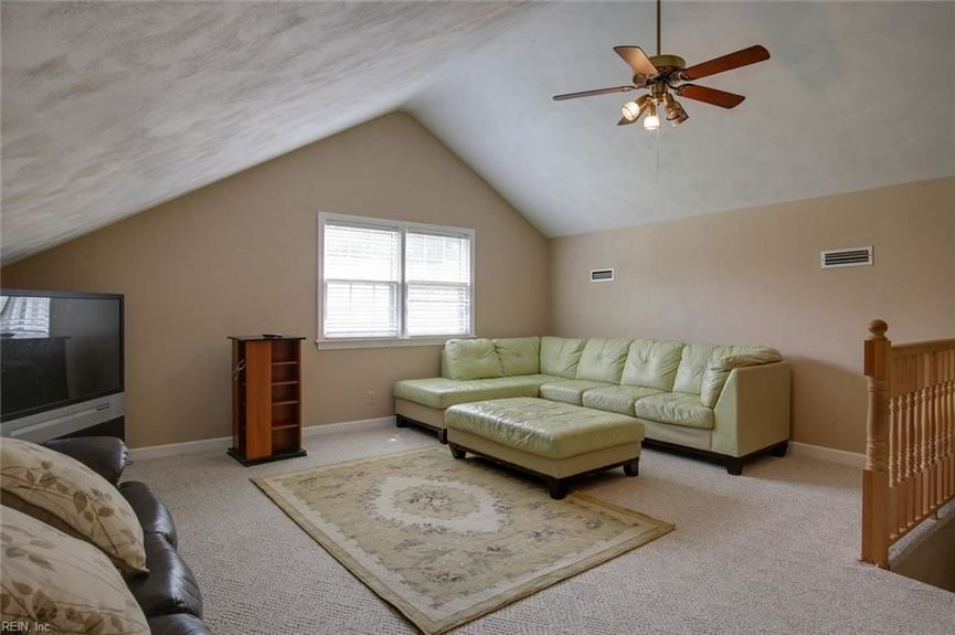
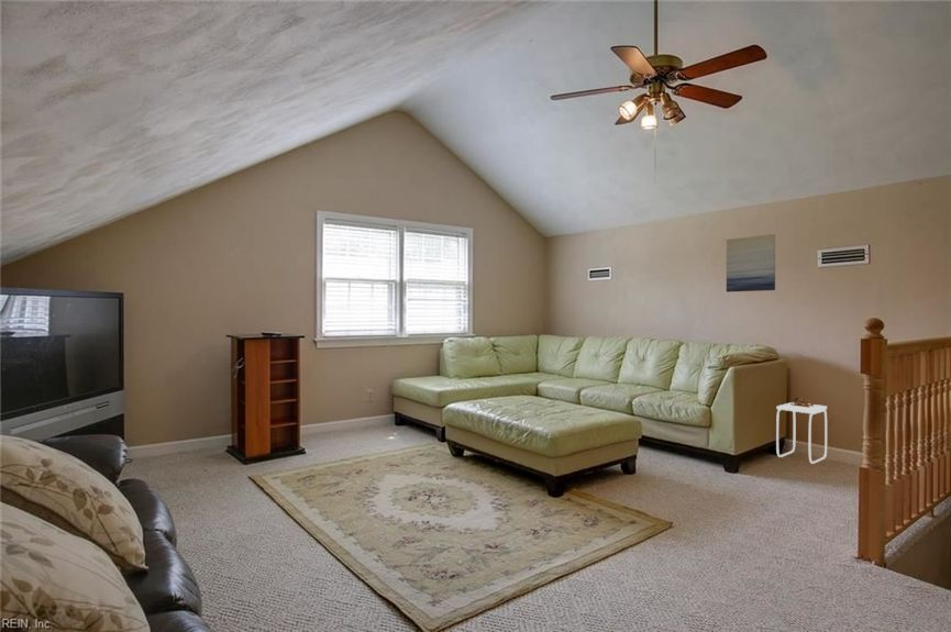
+ wall art [726,233,776,293]
+ side table [775,397,828,465]
